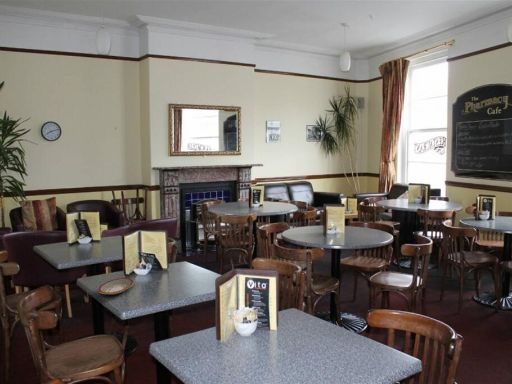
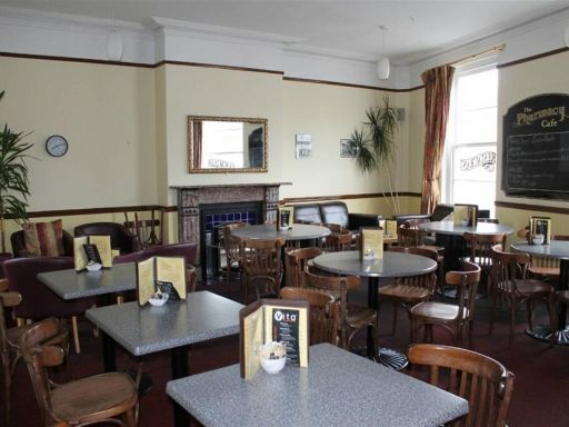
- plate [97,277,134,296]
